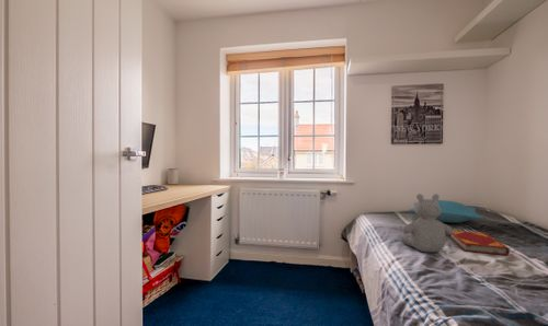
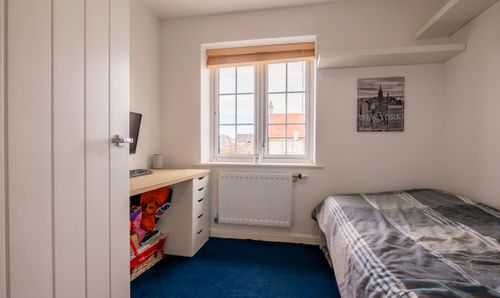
- hardback book [447,230,511,256]
- pillow [408,199,484,224]
- teddy bear [400,193,454,254]
